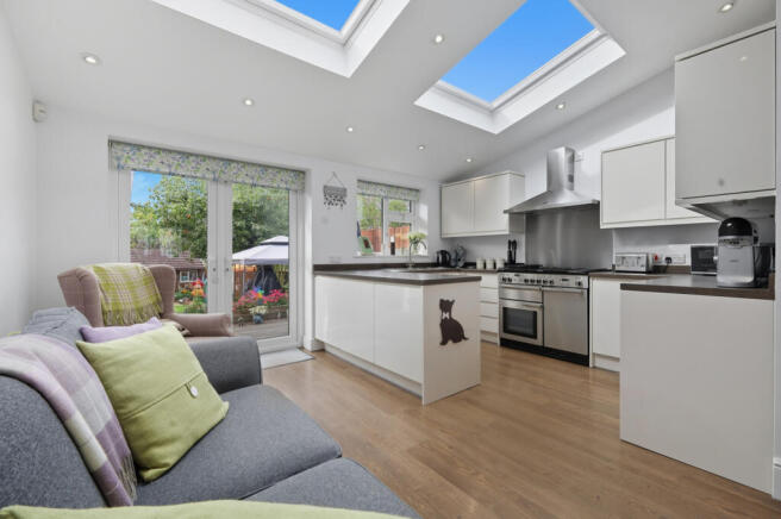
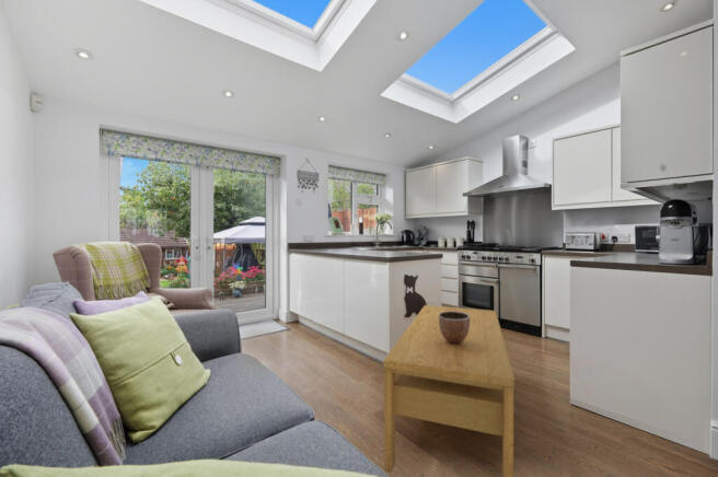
+ coffee table [382,304,516,477]
+ decorative bowl [439,311,470,344]
